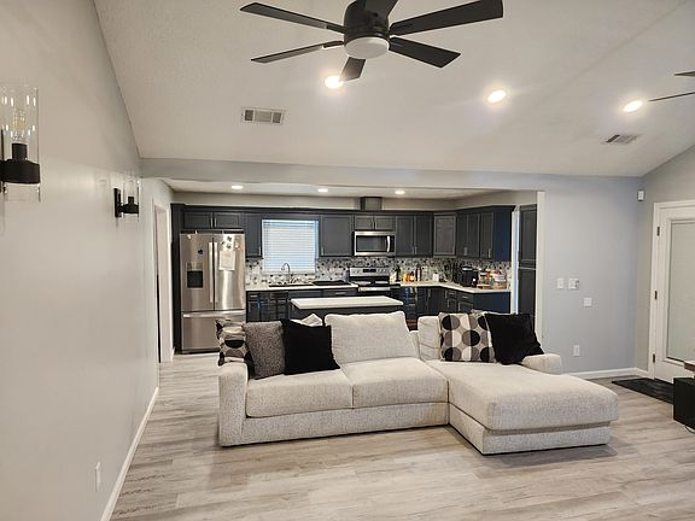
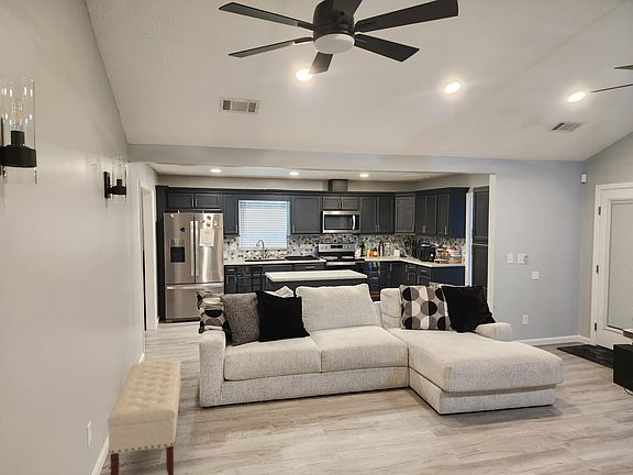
+ bench [107,358,182,475]
